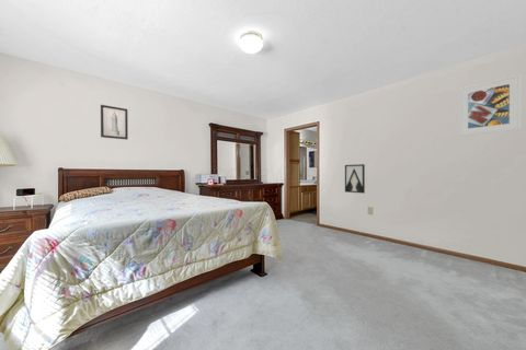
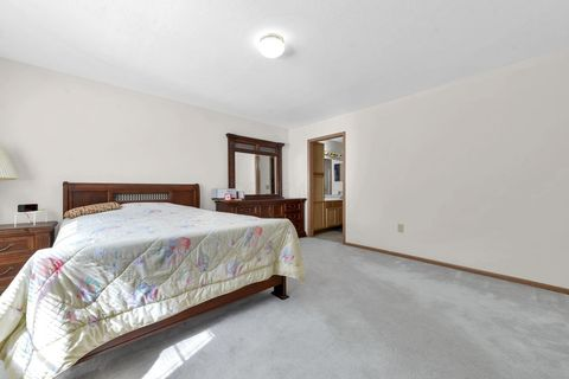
- wall art [344,163,366,195]
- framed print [458,73,522,137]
- wall art [100,104,129,141]
